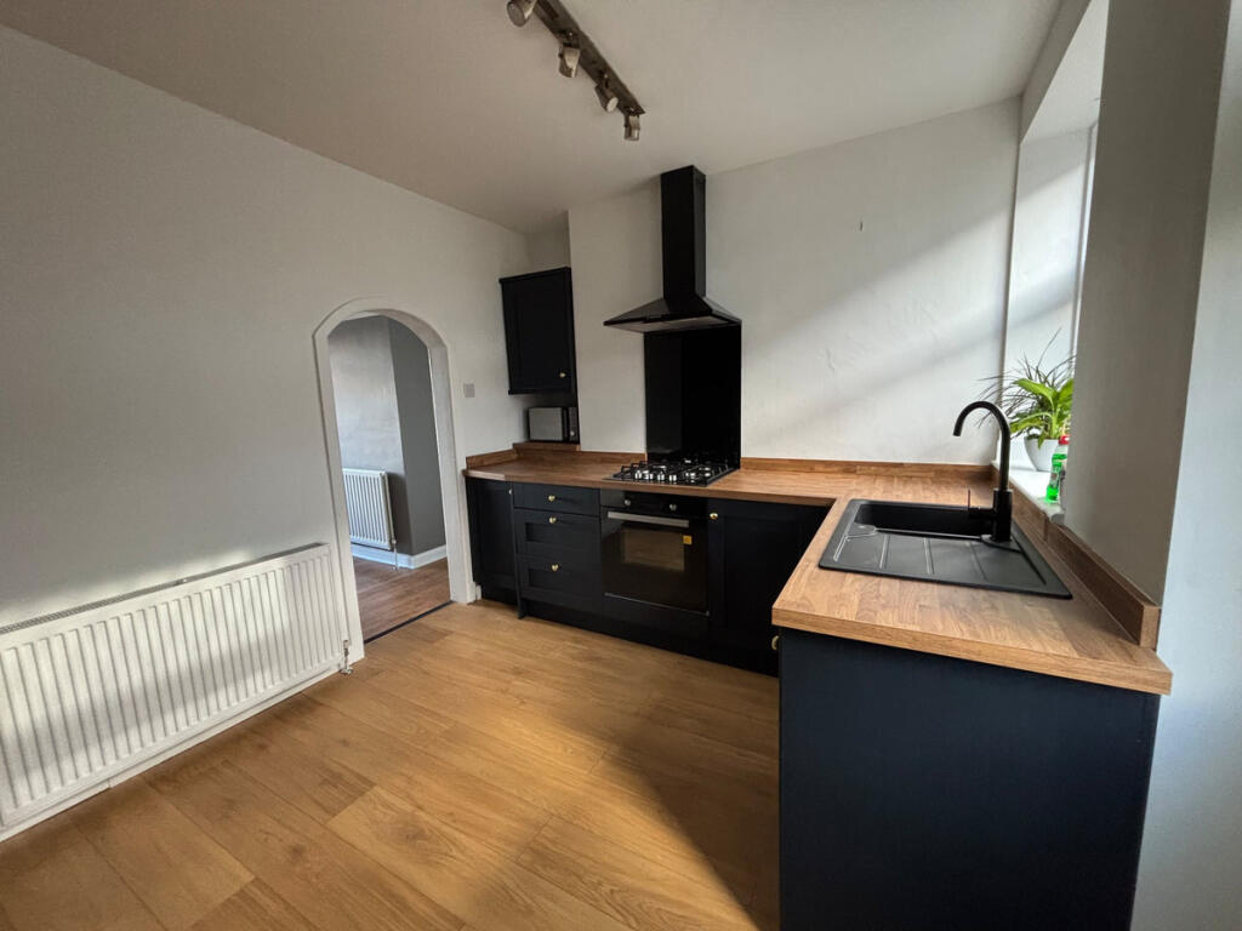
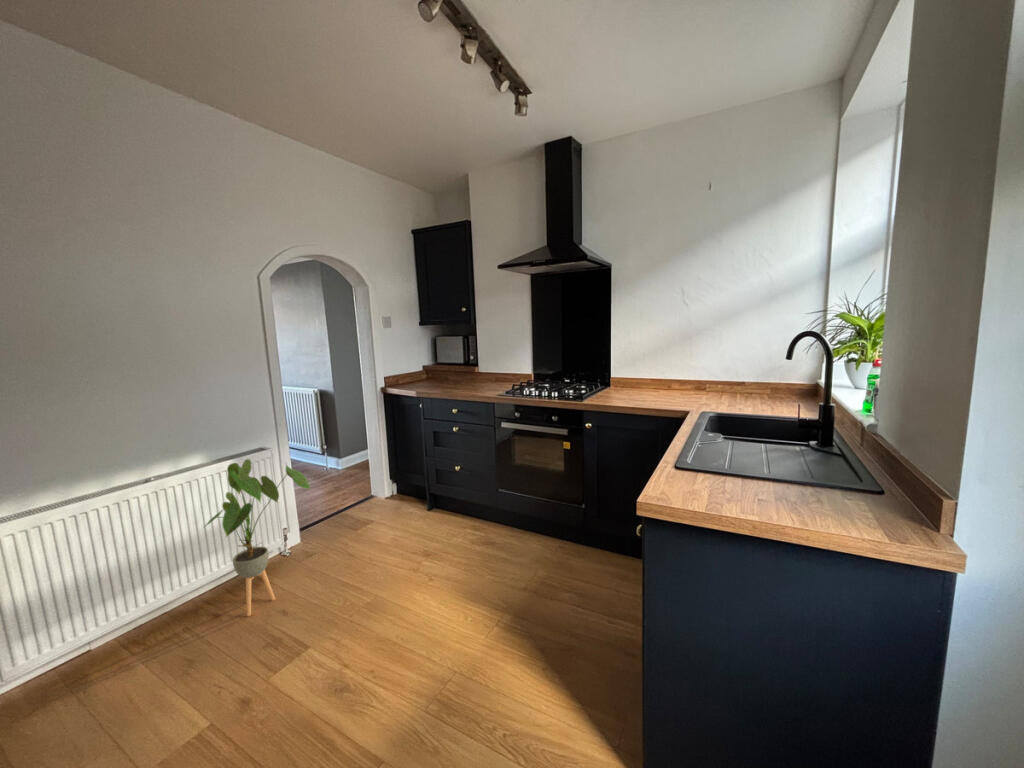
+ house plant [201,458,313,617]
